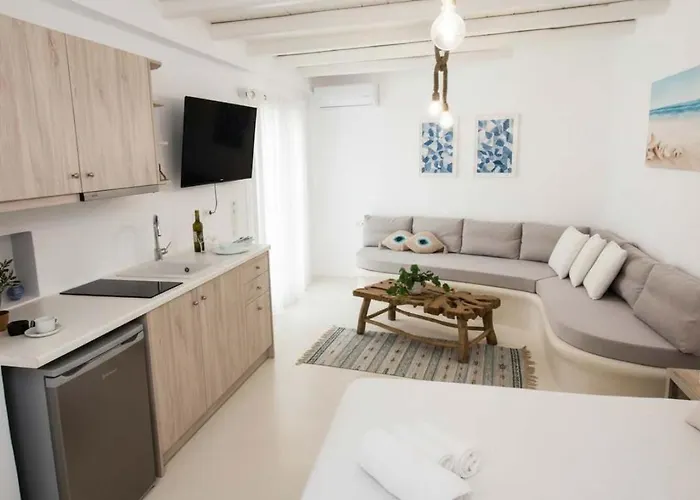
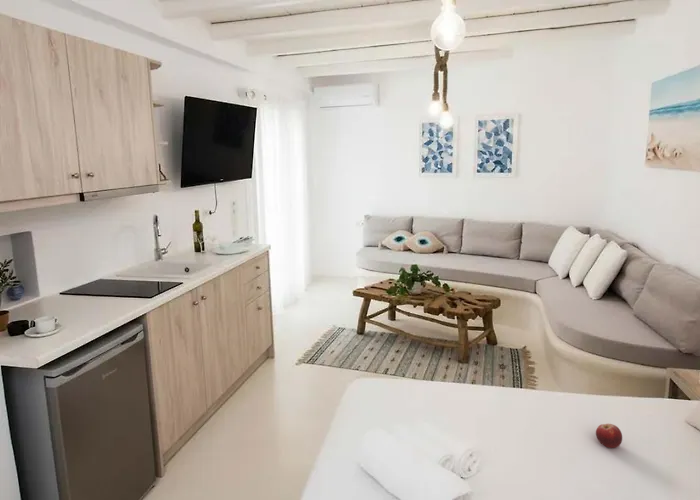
+ fruit [595,423,623,448]
